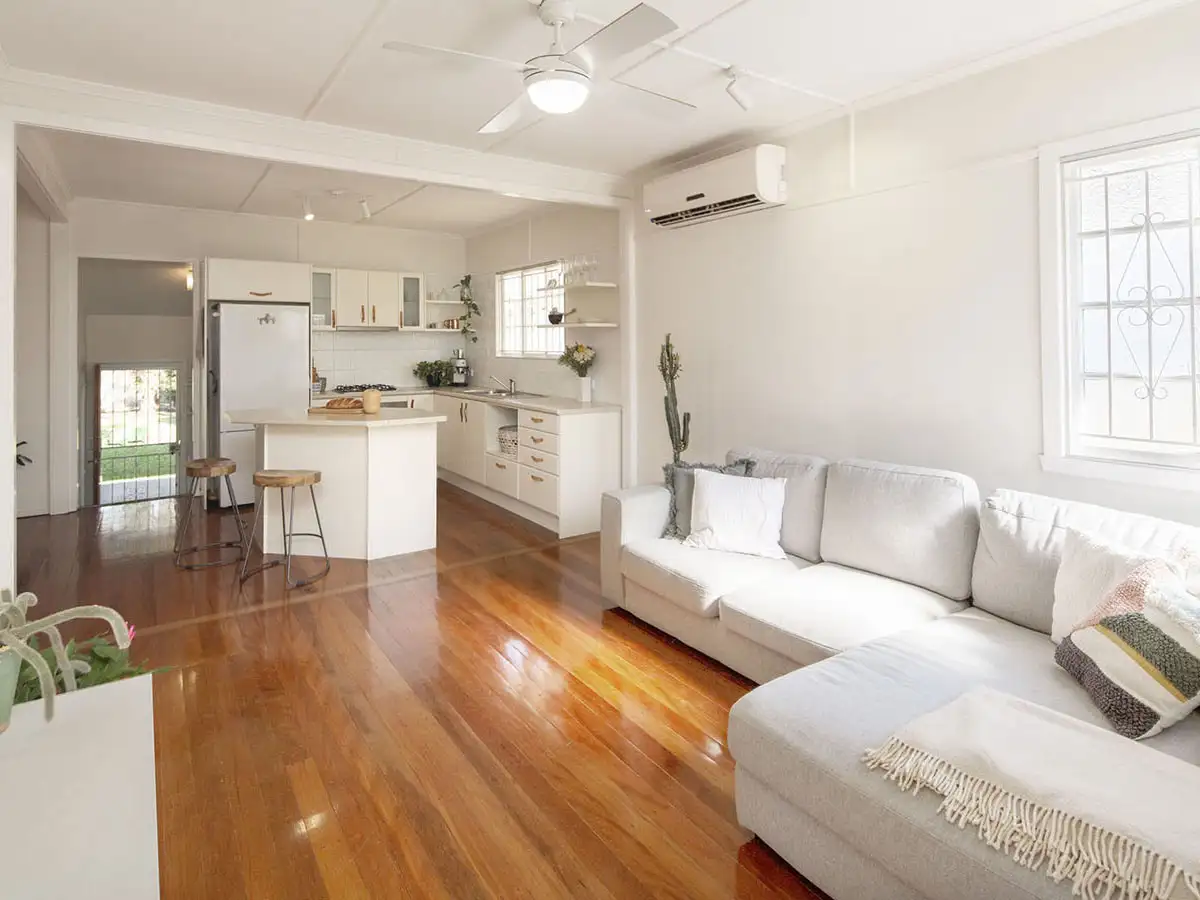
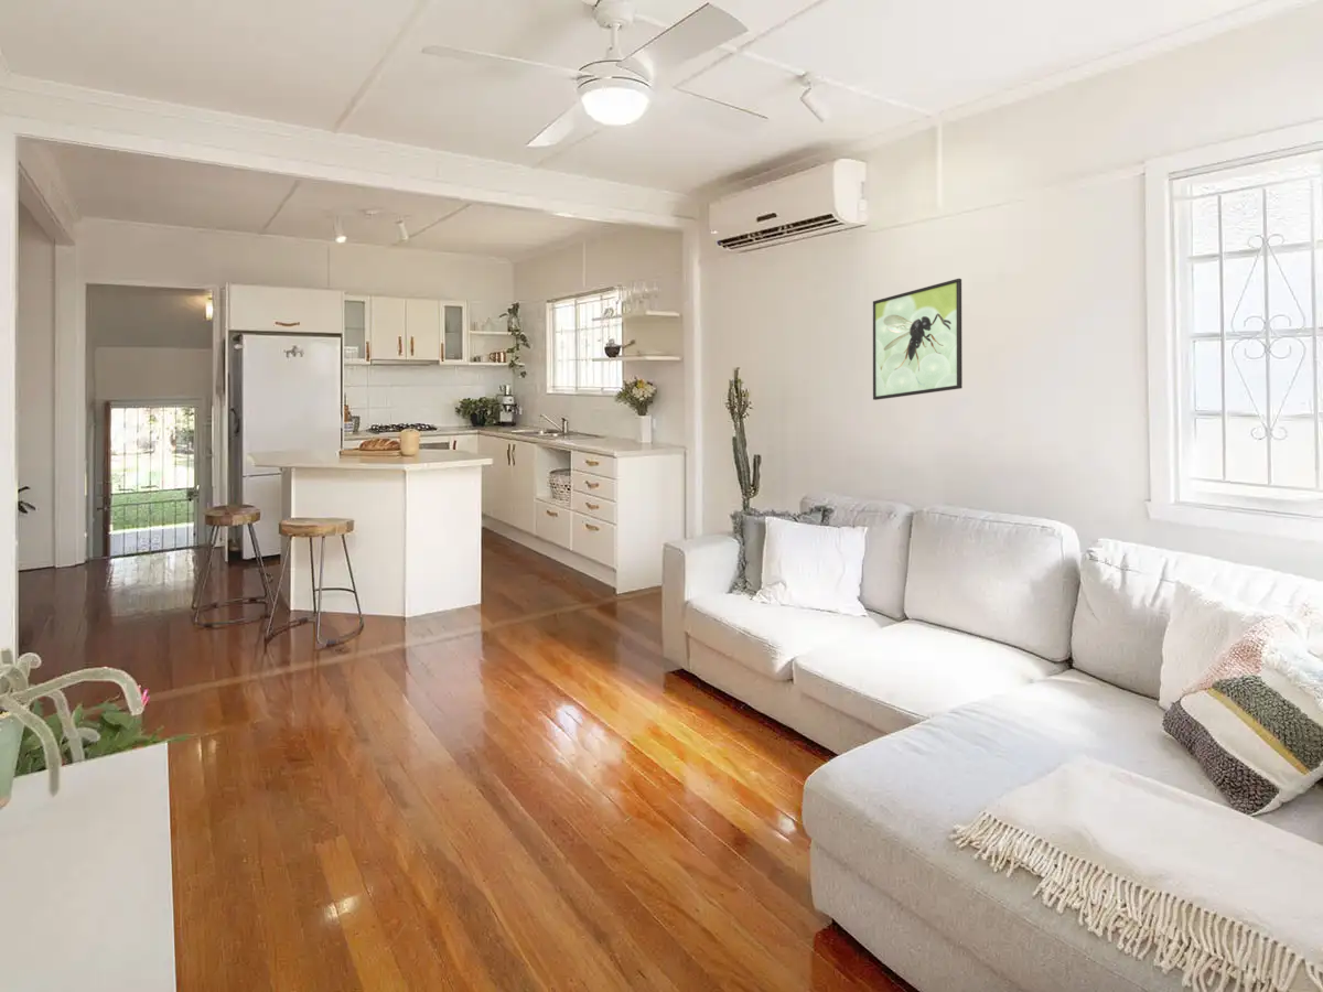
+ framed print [872,278,964,401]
